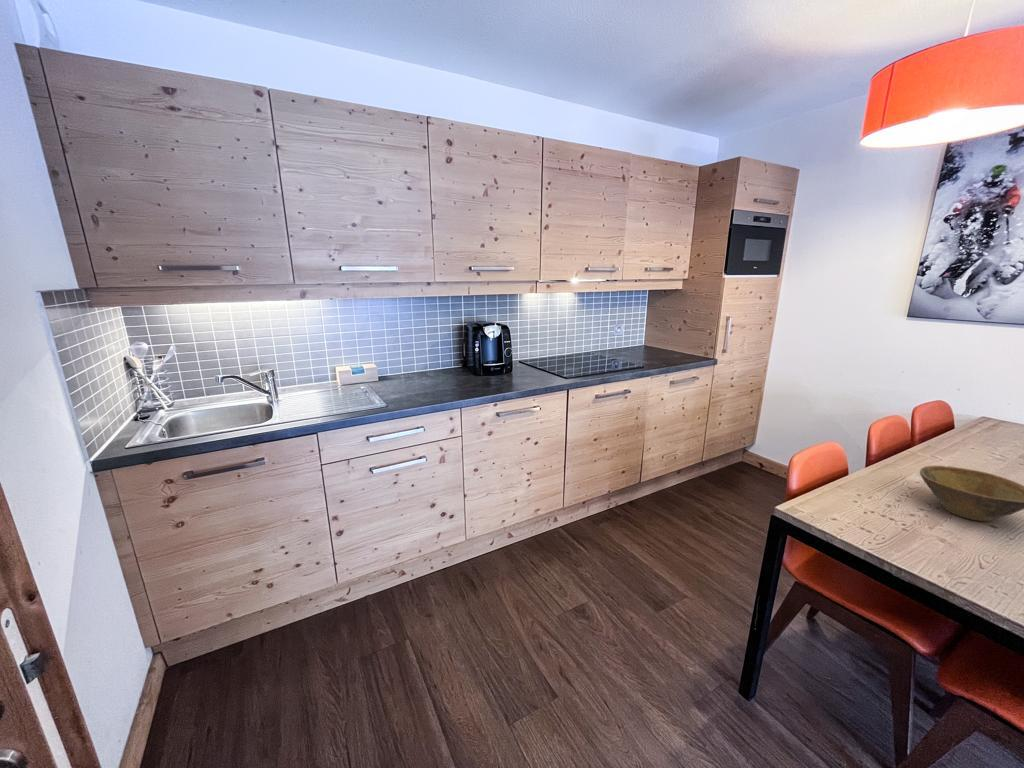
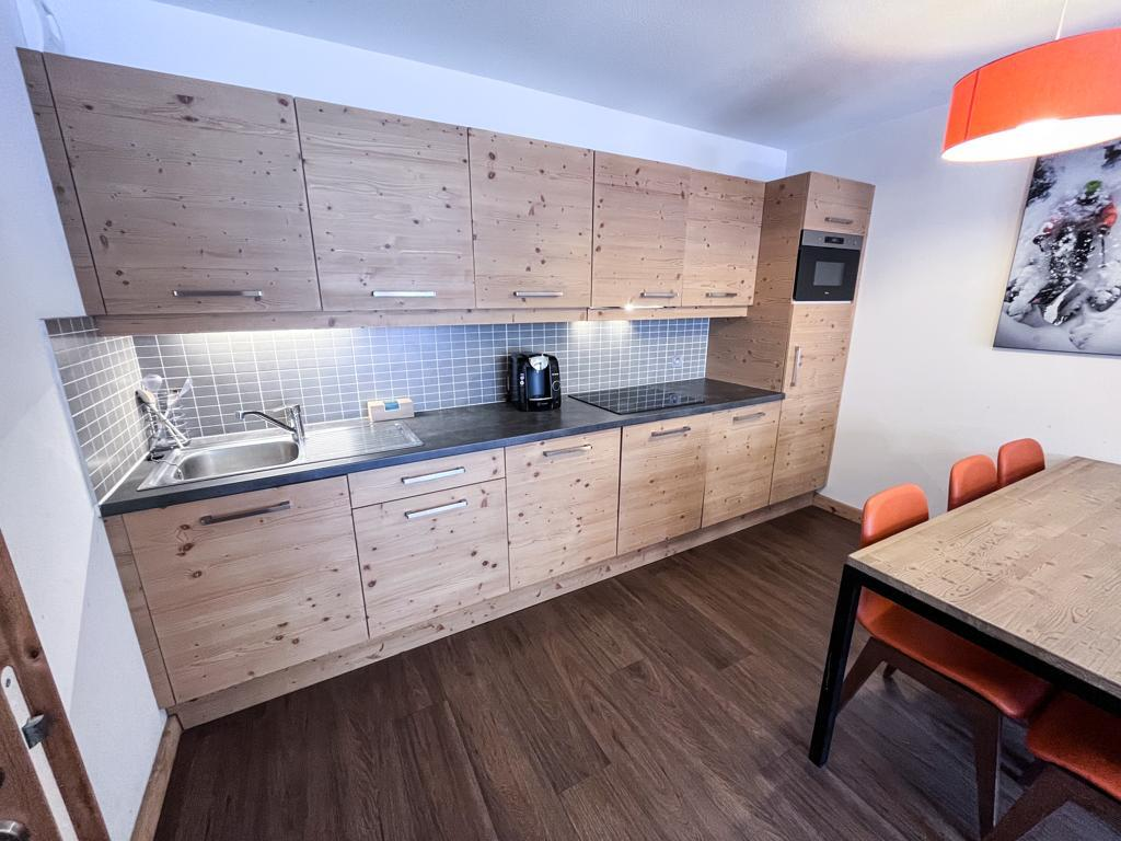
- bowl [919,465,1024,522]
